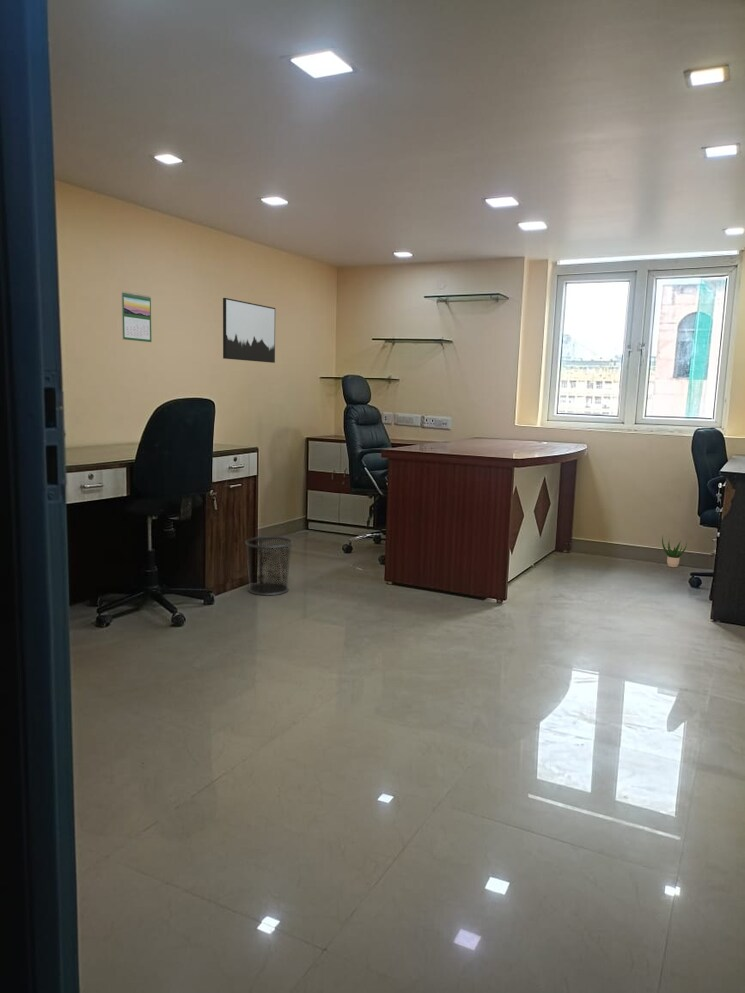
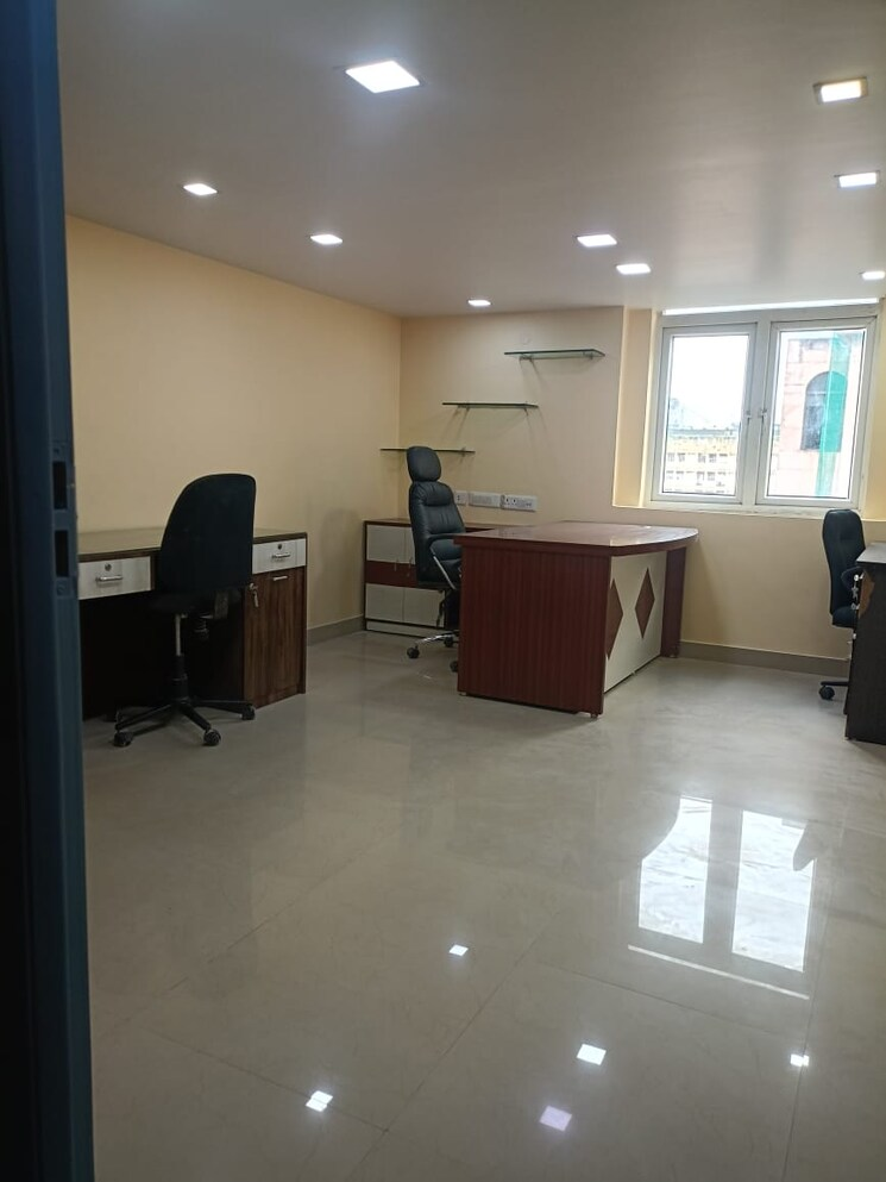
- wall art [222,297,276,364]
- waste bin [244,535,294,597]
- potted plant [661,536,688,568]
- calendar [121,290,152,343]
